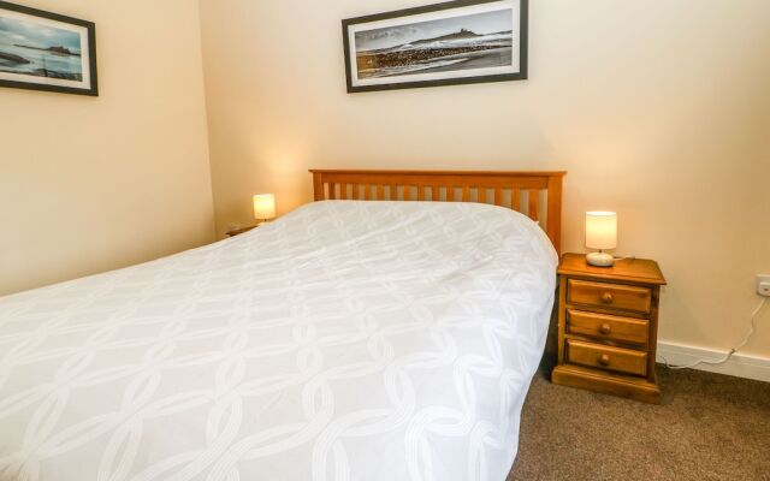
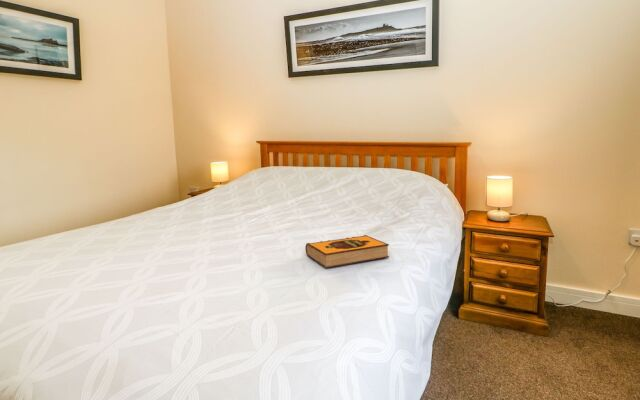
+ hardback book [304,234,390,269]
